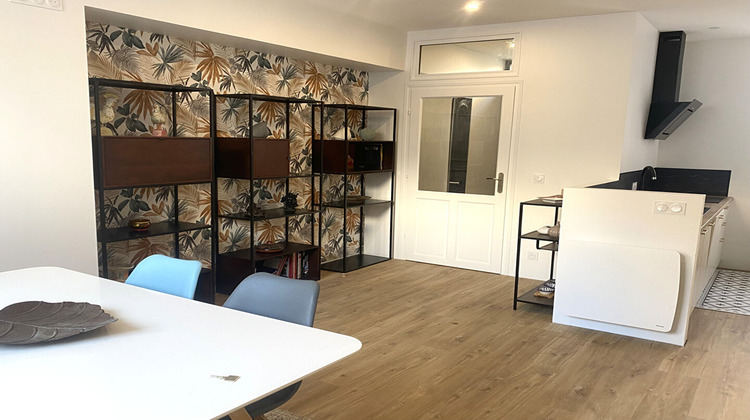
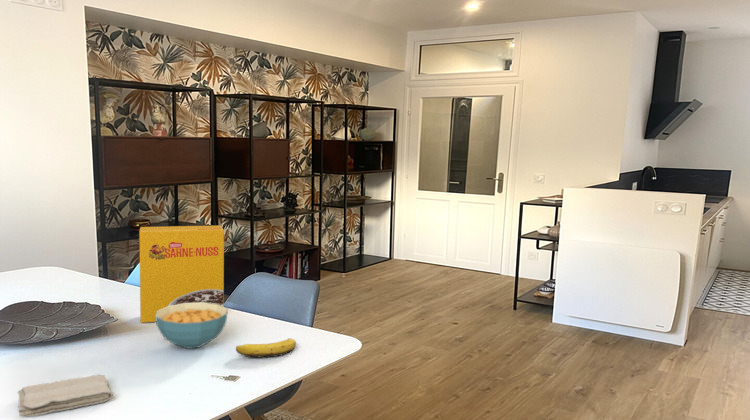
+ washcloth [17,374,114,418]
+ cereal box [138,225,225,324]
+ banana [235,338,297,359]
+ cereal bowl [155,302,228,350]
